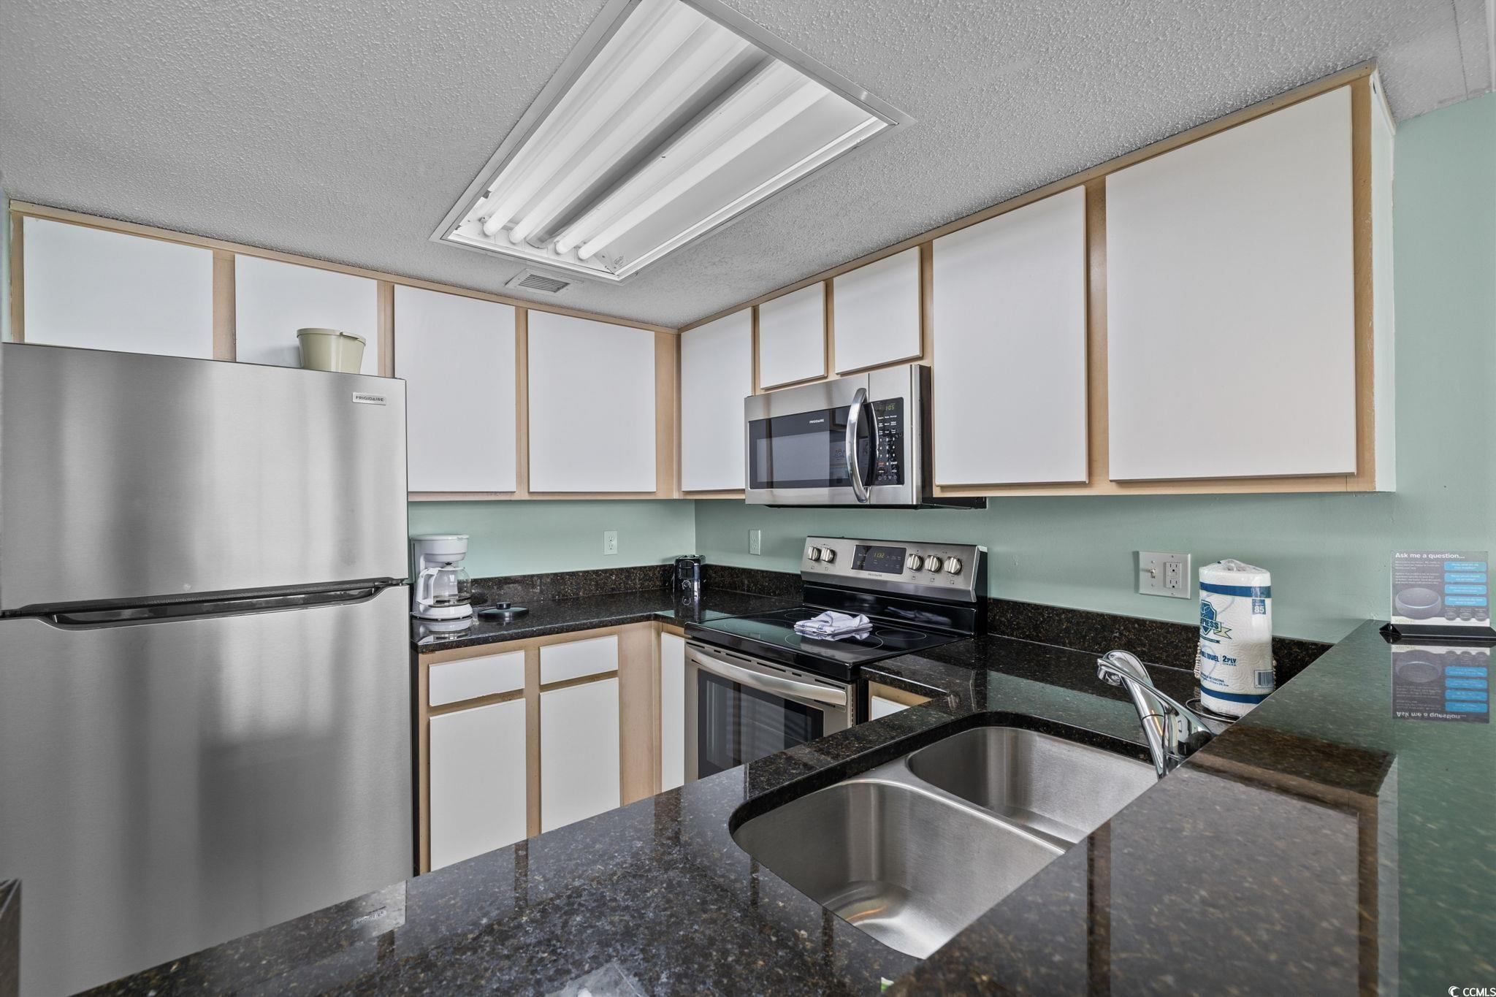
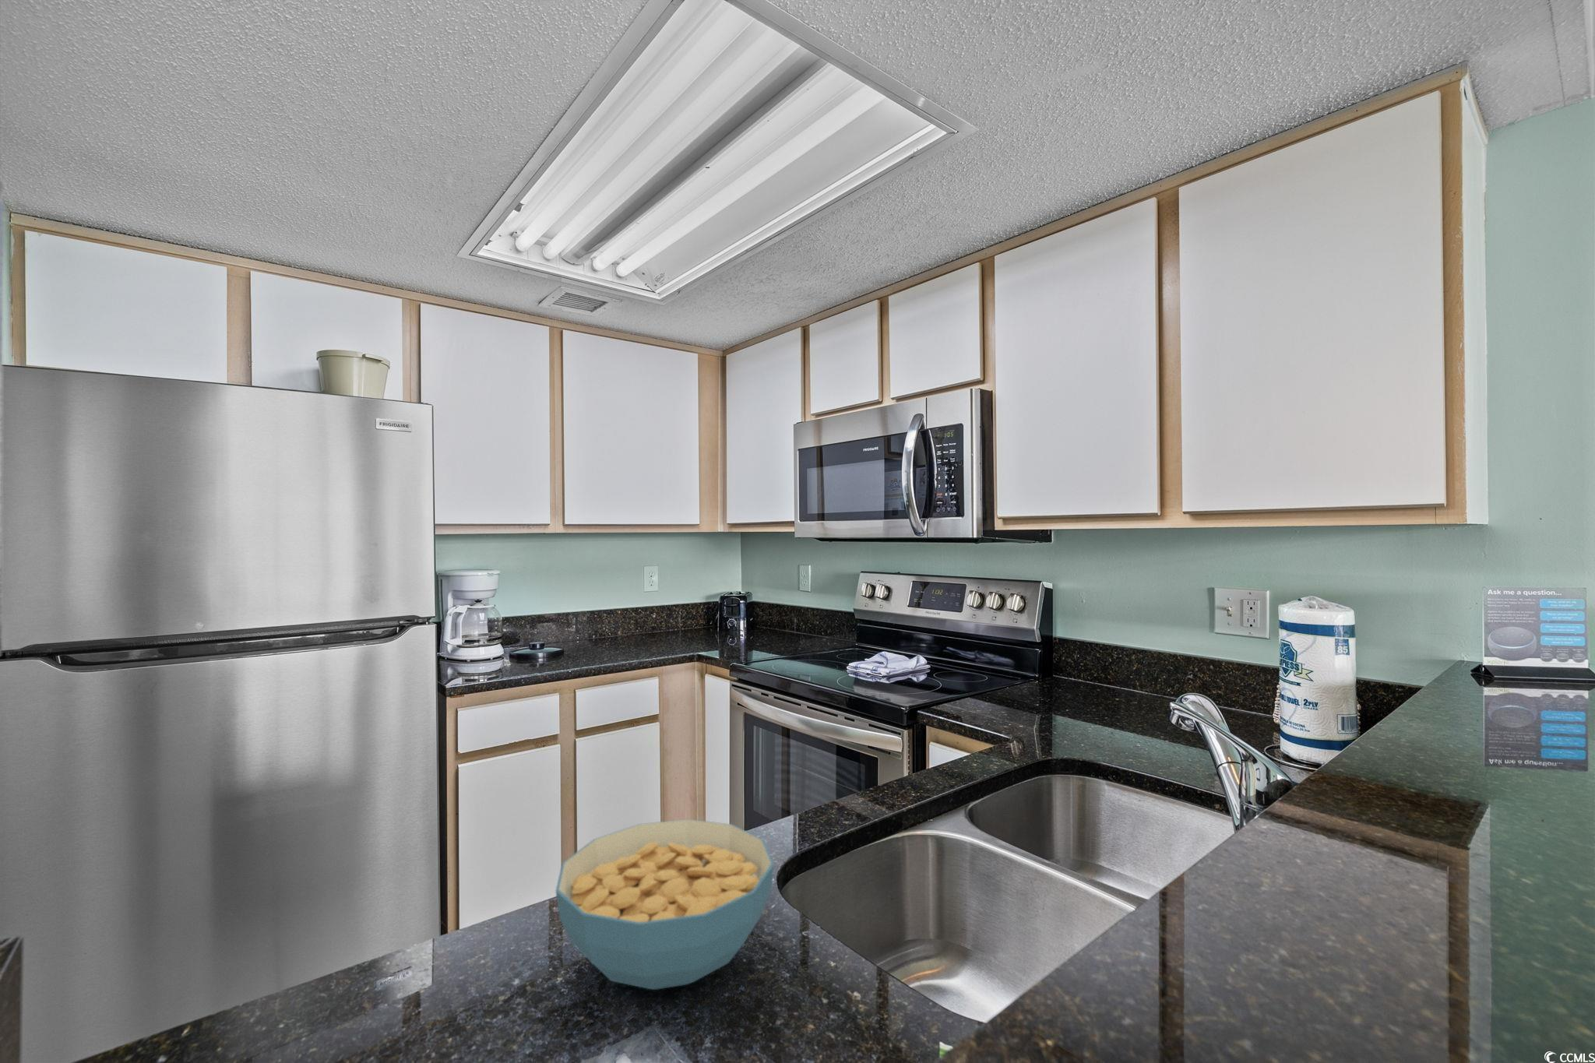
+ cereal bowl [555,819,774,991]
